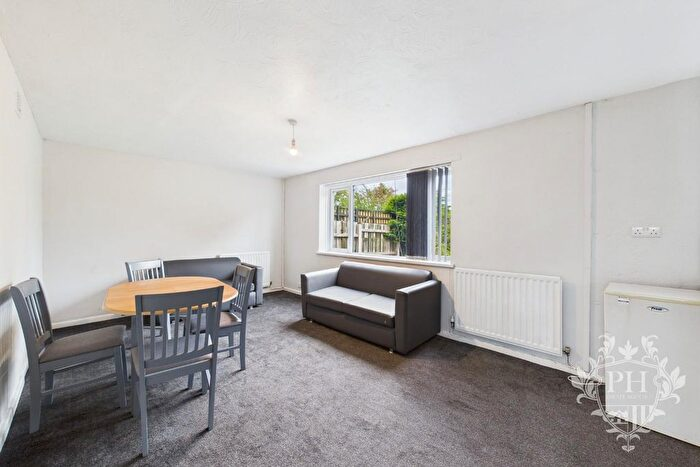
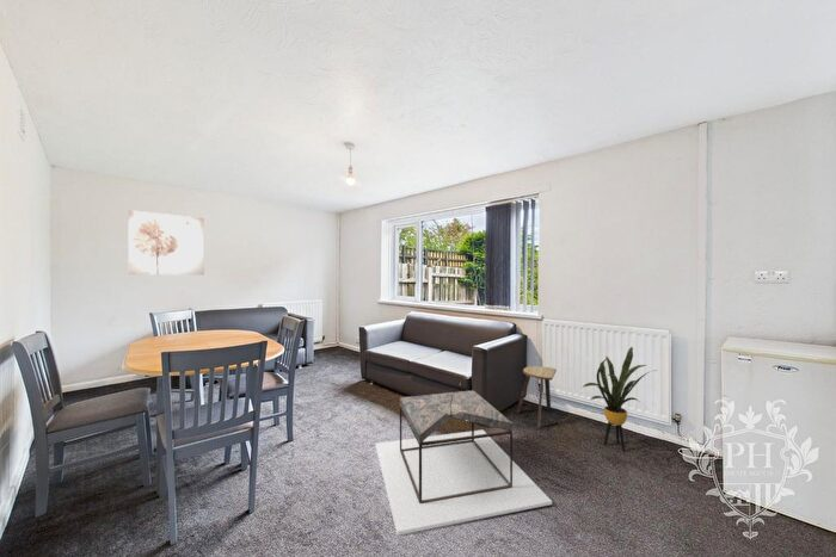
+ wall art [127,209,205,276]
+ coffee table [374,390,553,537]
+ house plant [582,346,658,452]
+ stool [516,365,558,429]
